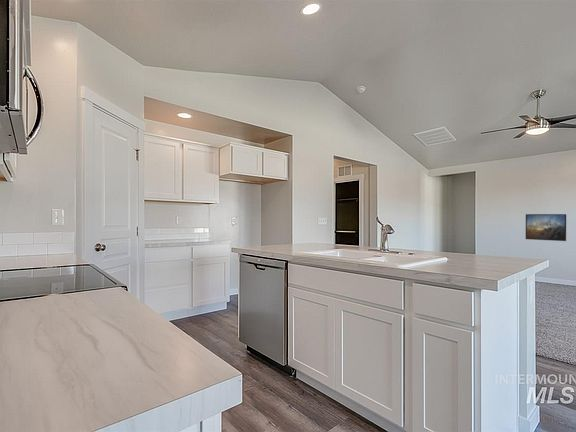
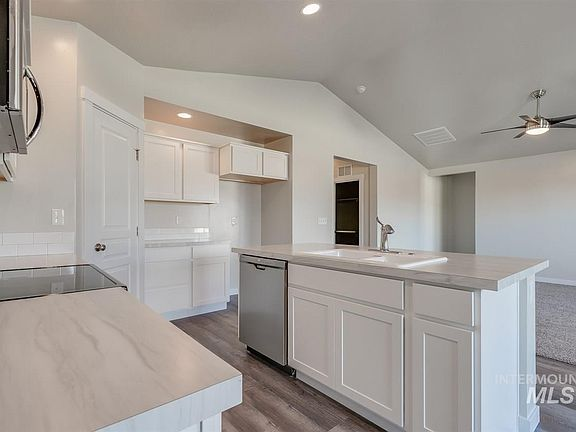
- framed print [525,213,567,242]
